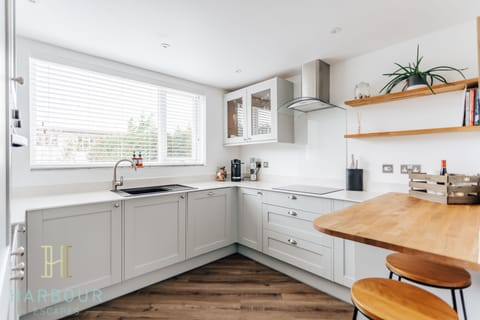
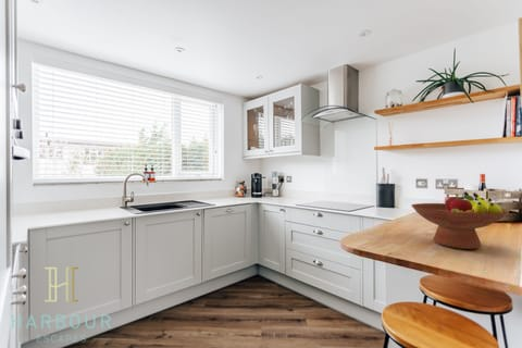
+ fruit bowl [410,190,510,250]
